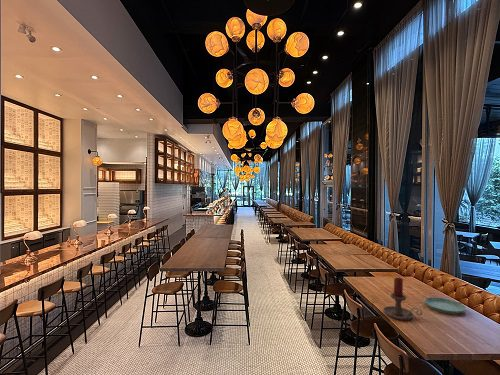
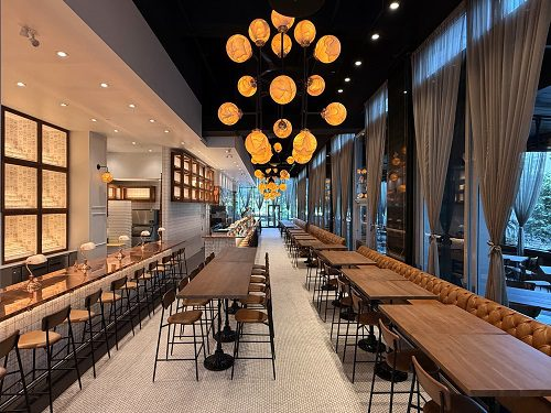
- candle holder [382,276,423,321]
- saucer [424,296,467,315]
